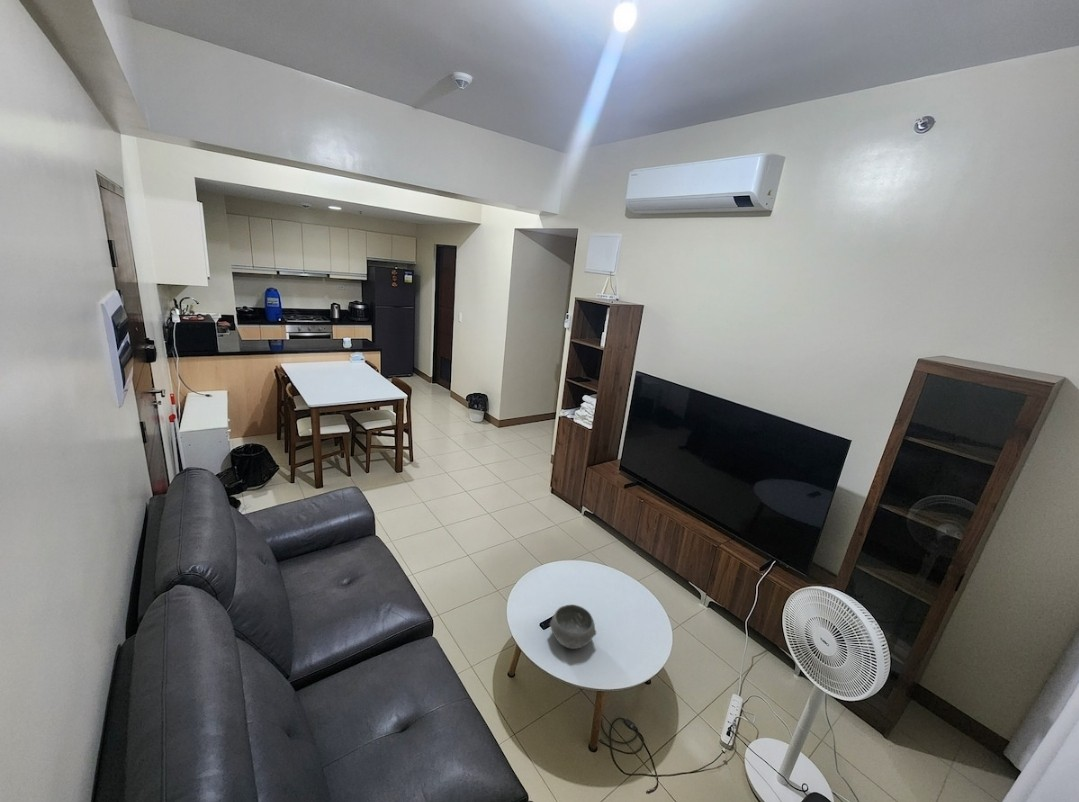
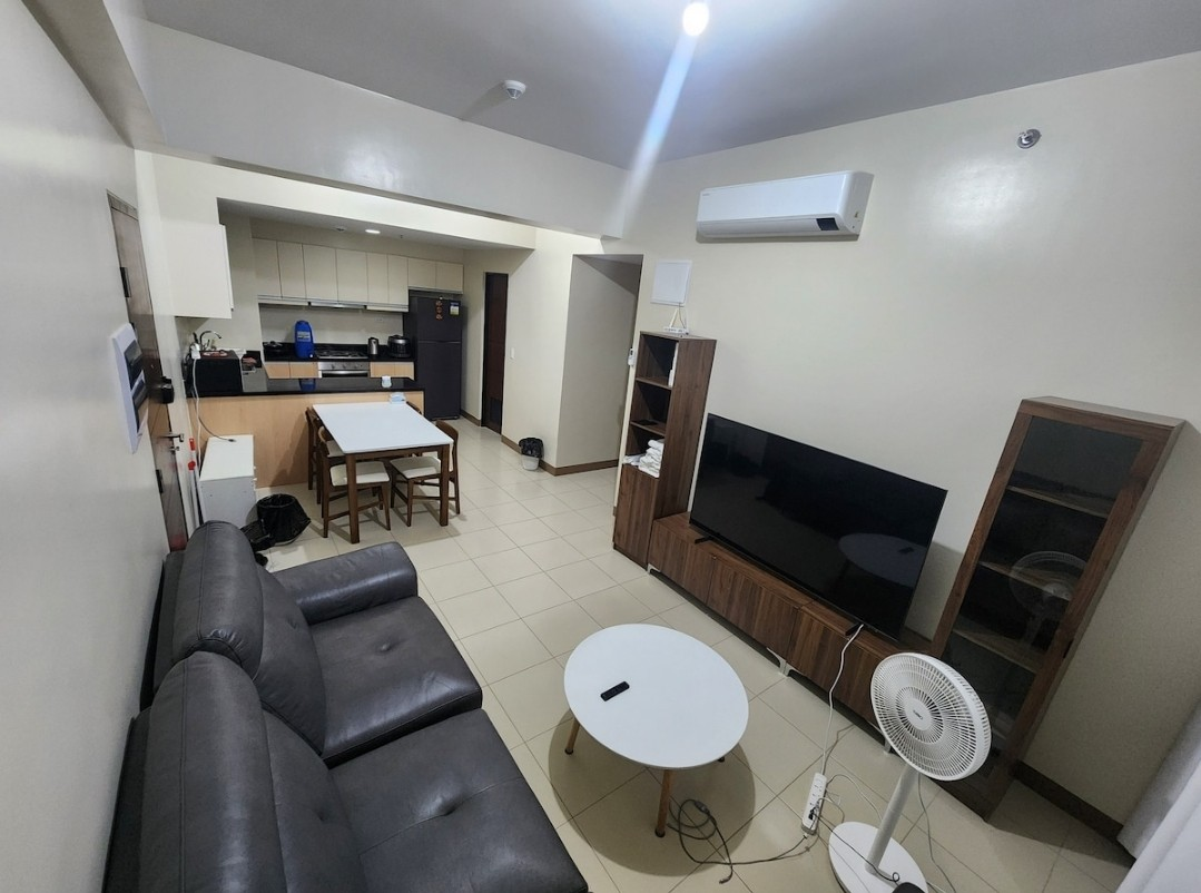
- bowl [548,604,597,650]
